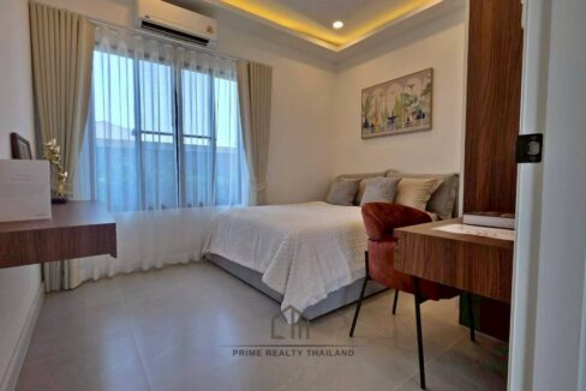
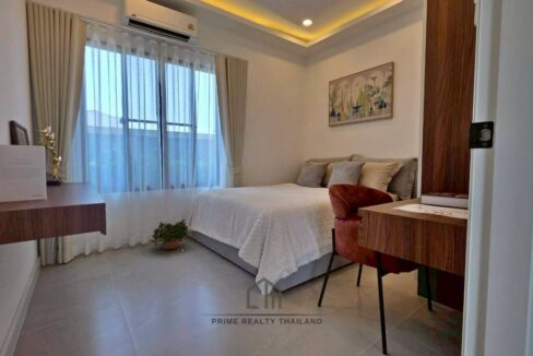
+ potted plant [149,218,190,250]
